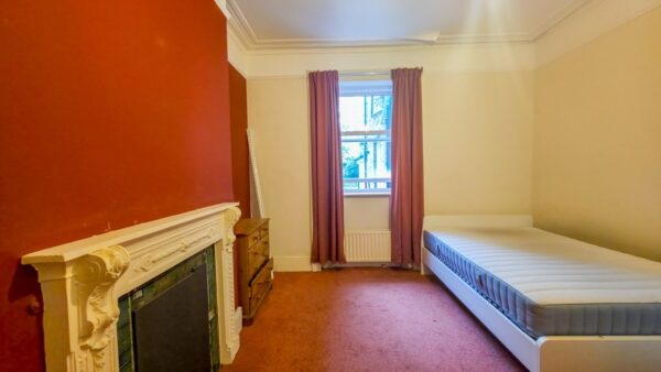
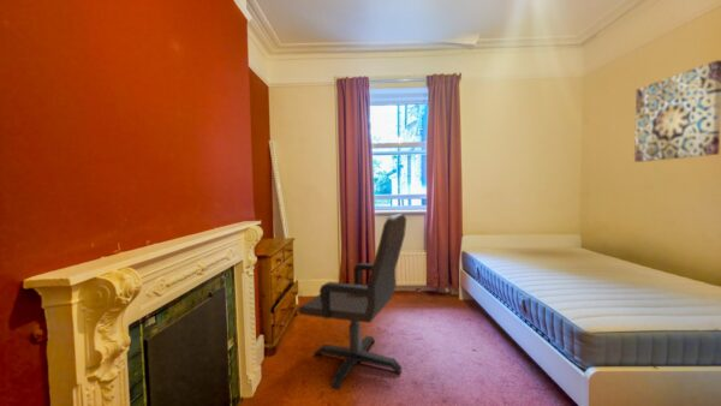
+ office chair [297,213,407,392]
+ wall art [633,59,721,163]
